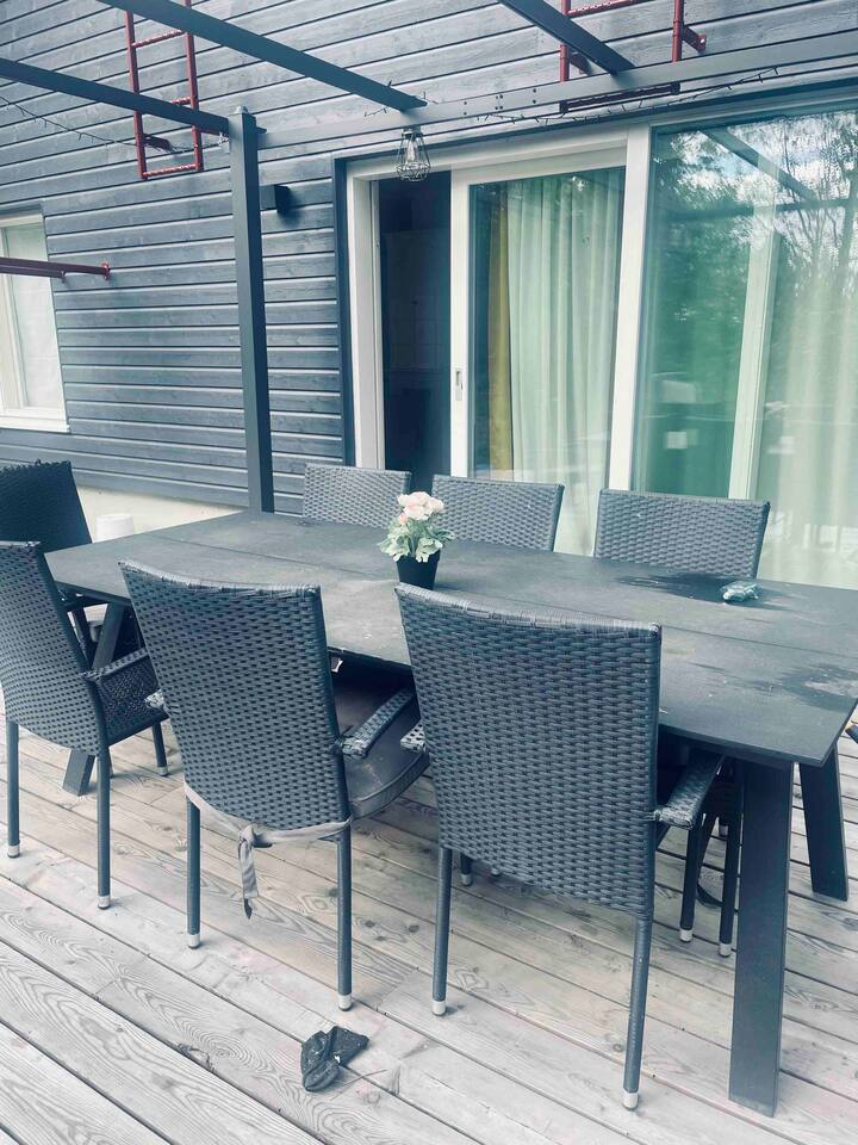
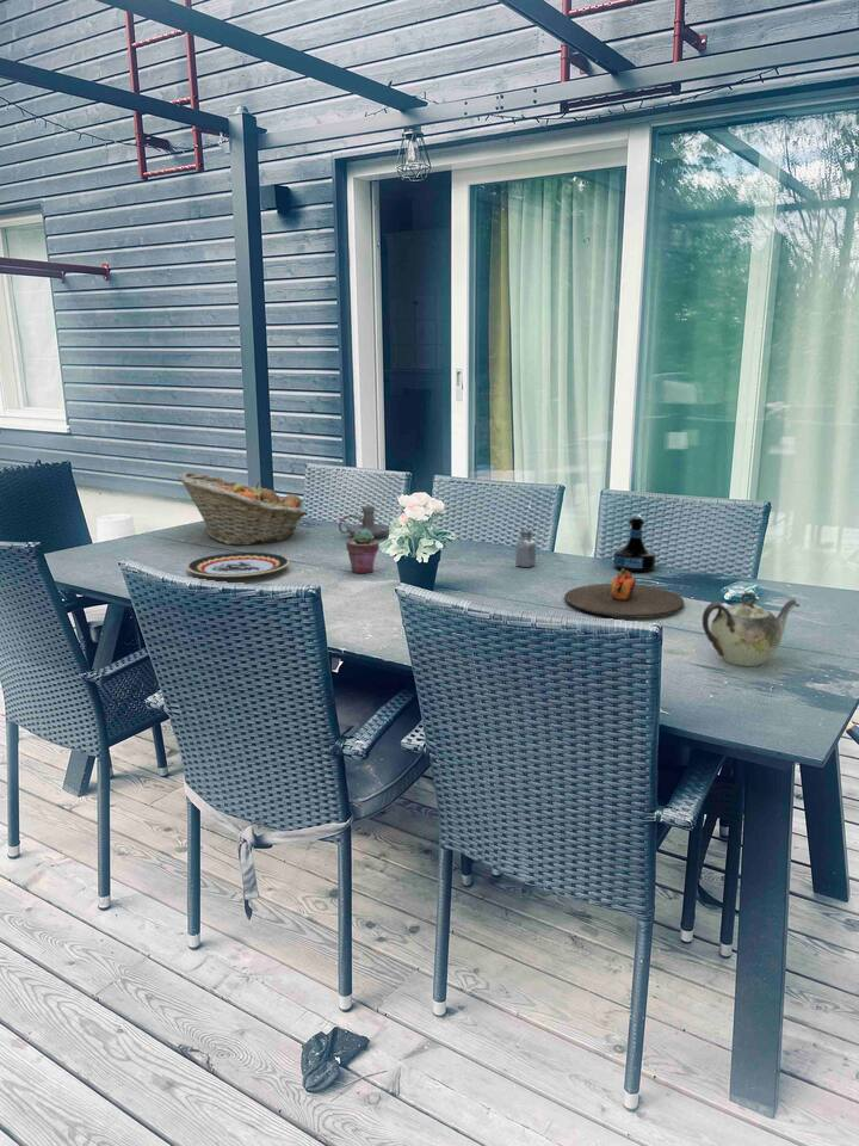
+ plate [185,552,290,578]
+ candle holder [338,505,391,538]
+ potted succulent [345,529,381,574]
+ fruit basket [177,472,309,546]
+ teapot [702,591,801,667]
+ tequila bottle [612,516,657,573]
+ saltshaker [514,529,537,568]
+ plate [563,568,686,620]
